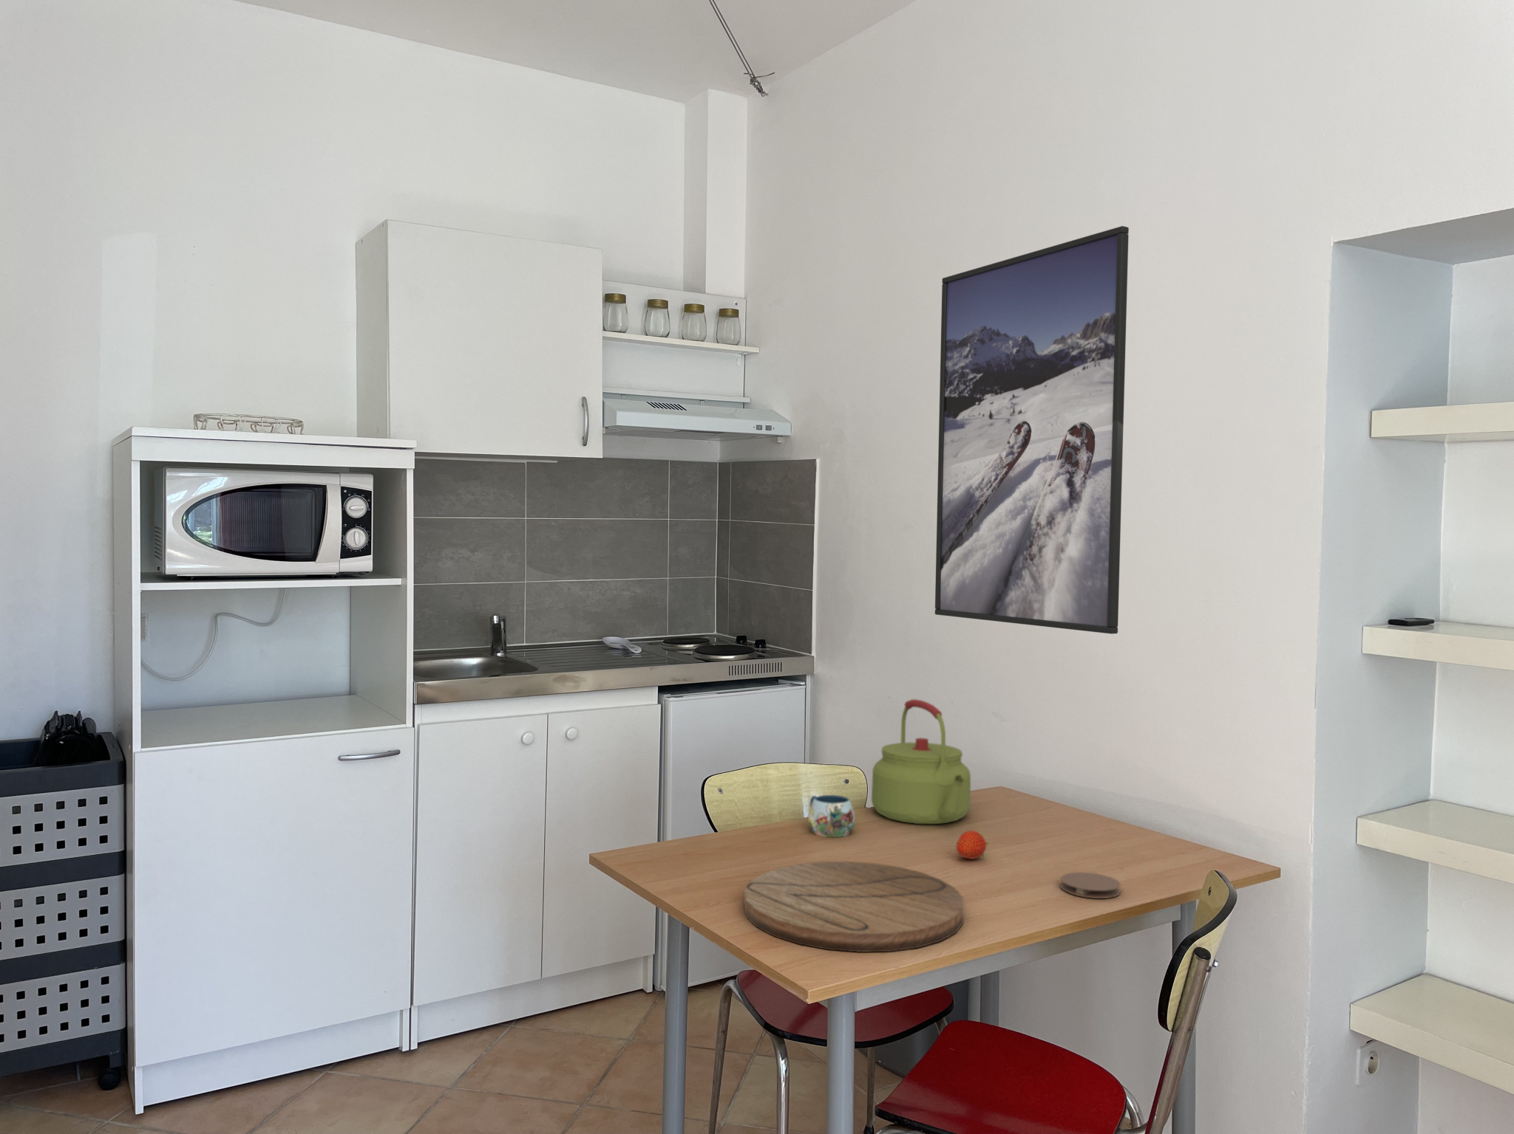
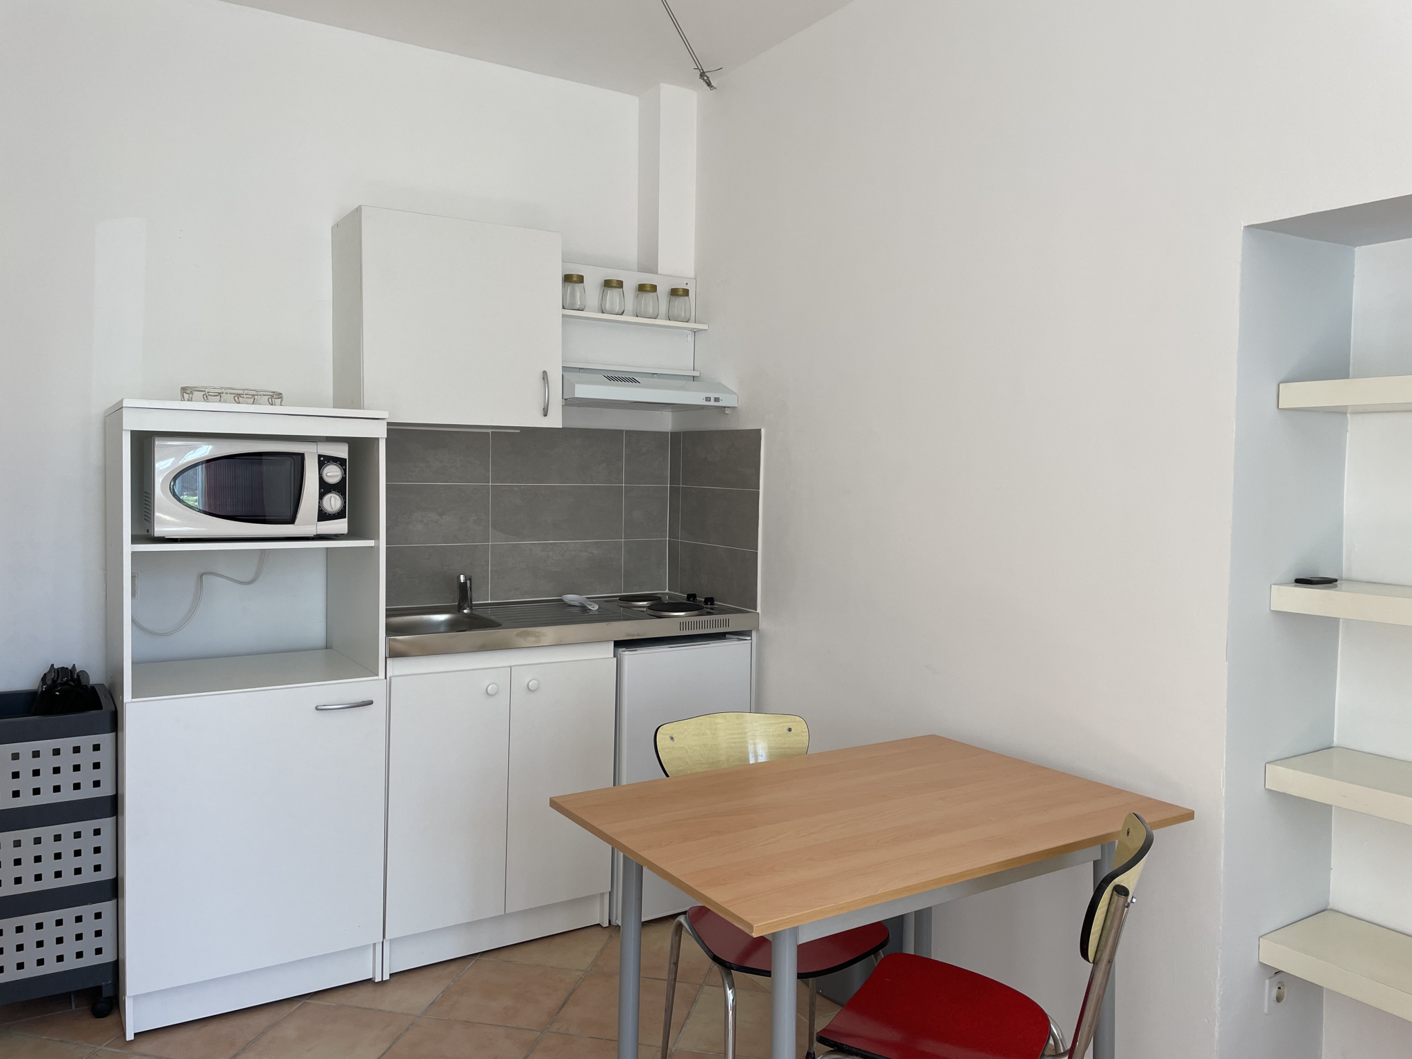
- coaster [1060,871,1122,899]
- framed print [935,225,1130,635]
- fruit [955,830,989,860]
- cutting board [743,861,964,953]
- mug [807,795,855,837]
- kettle [870,698,972,824]
